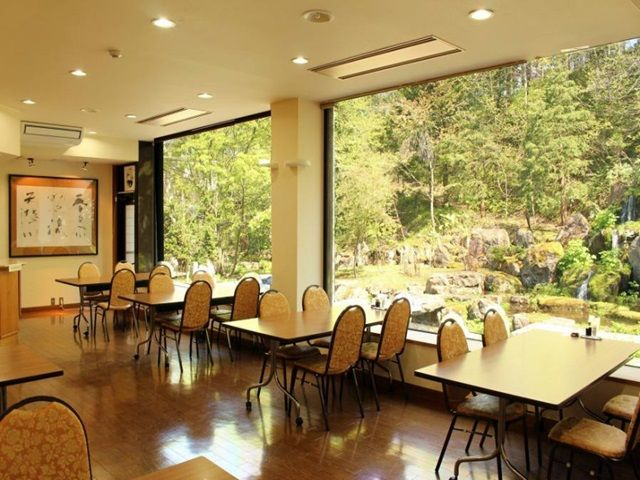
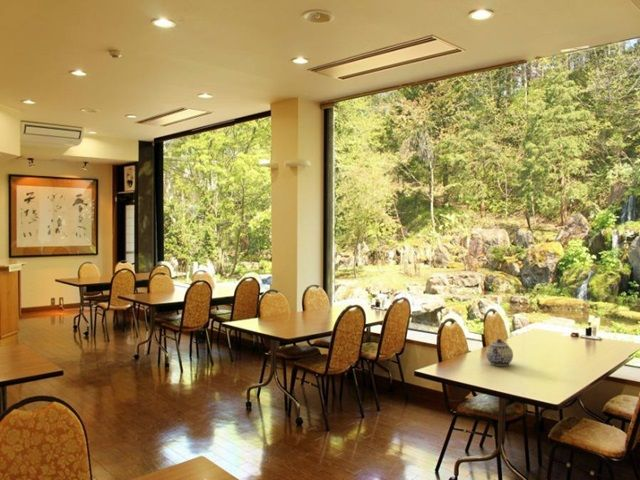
+ teapot [485,338,514,367]
